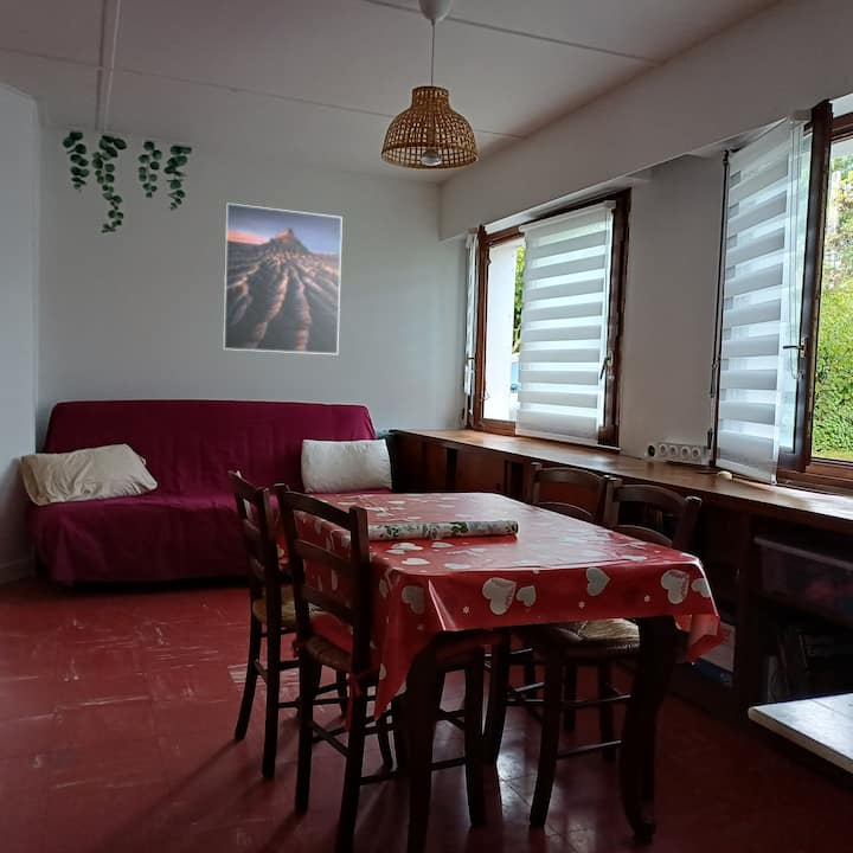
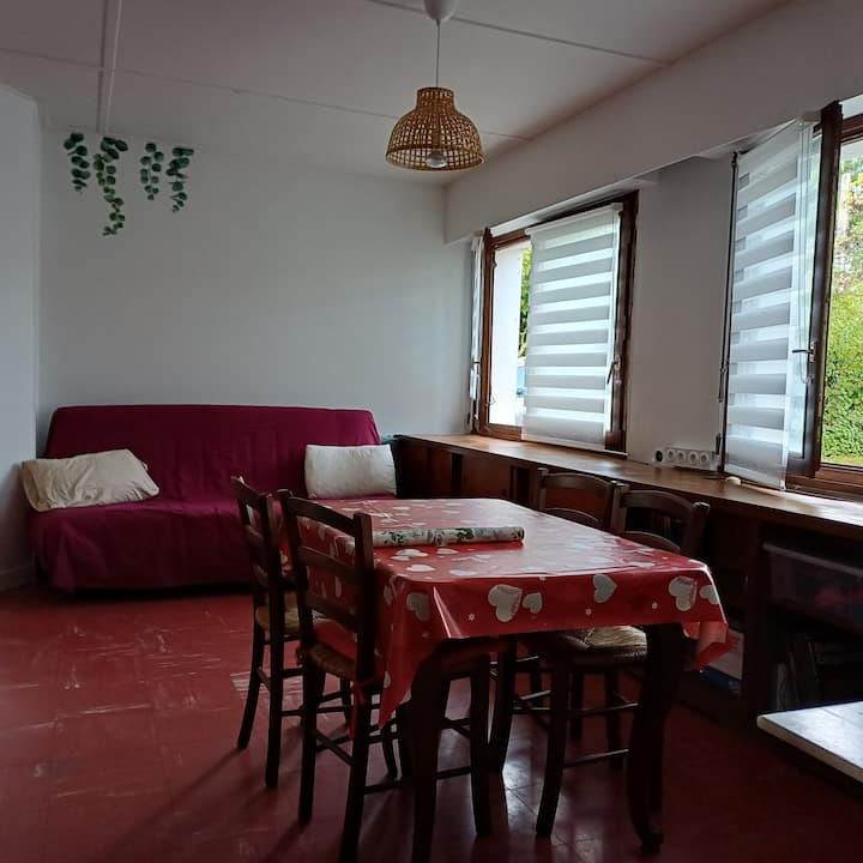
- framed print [222,203,344,355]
